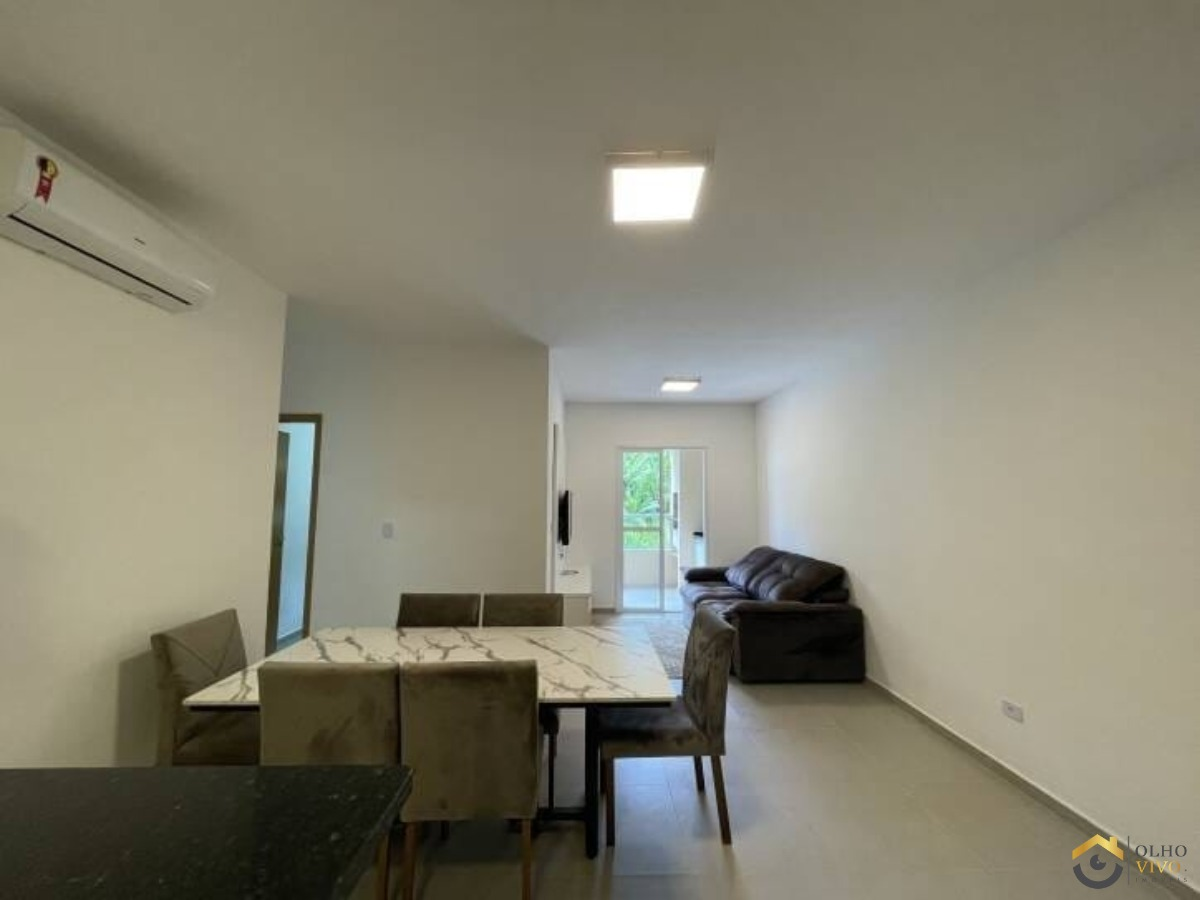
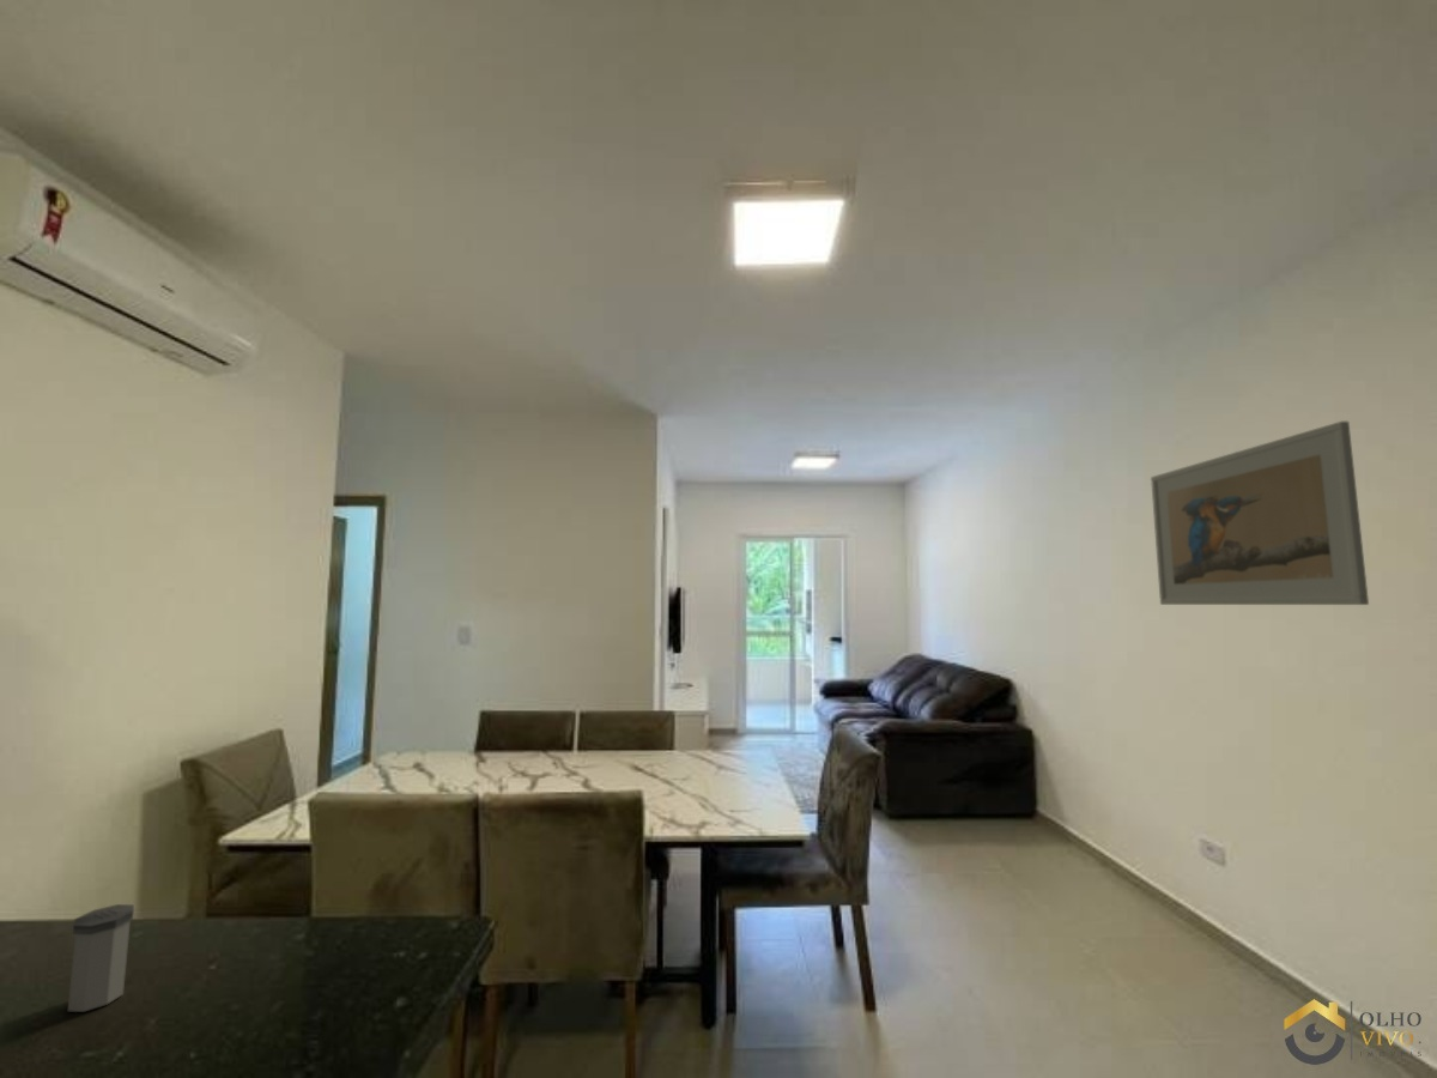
+ salt shaker [67,903,135,1013]
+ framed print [1150,420,1370,606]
